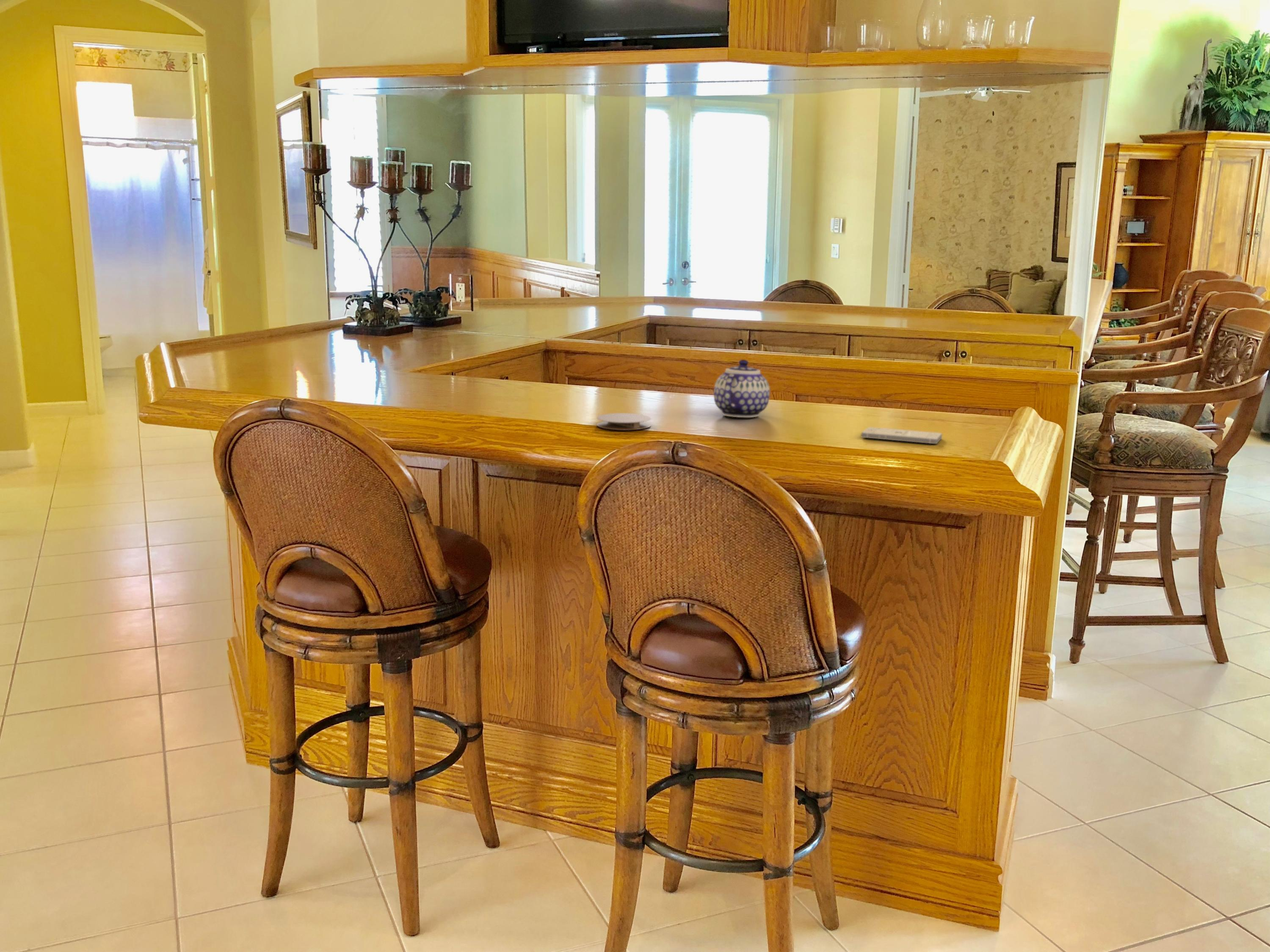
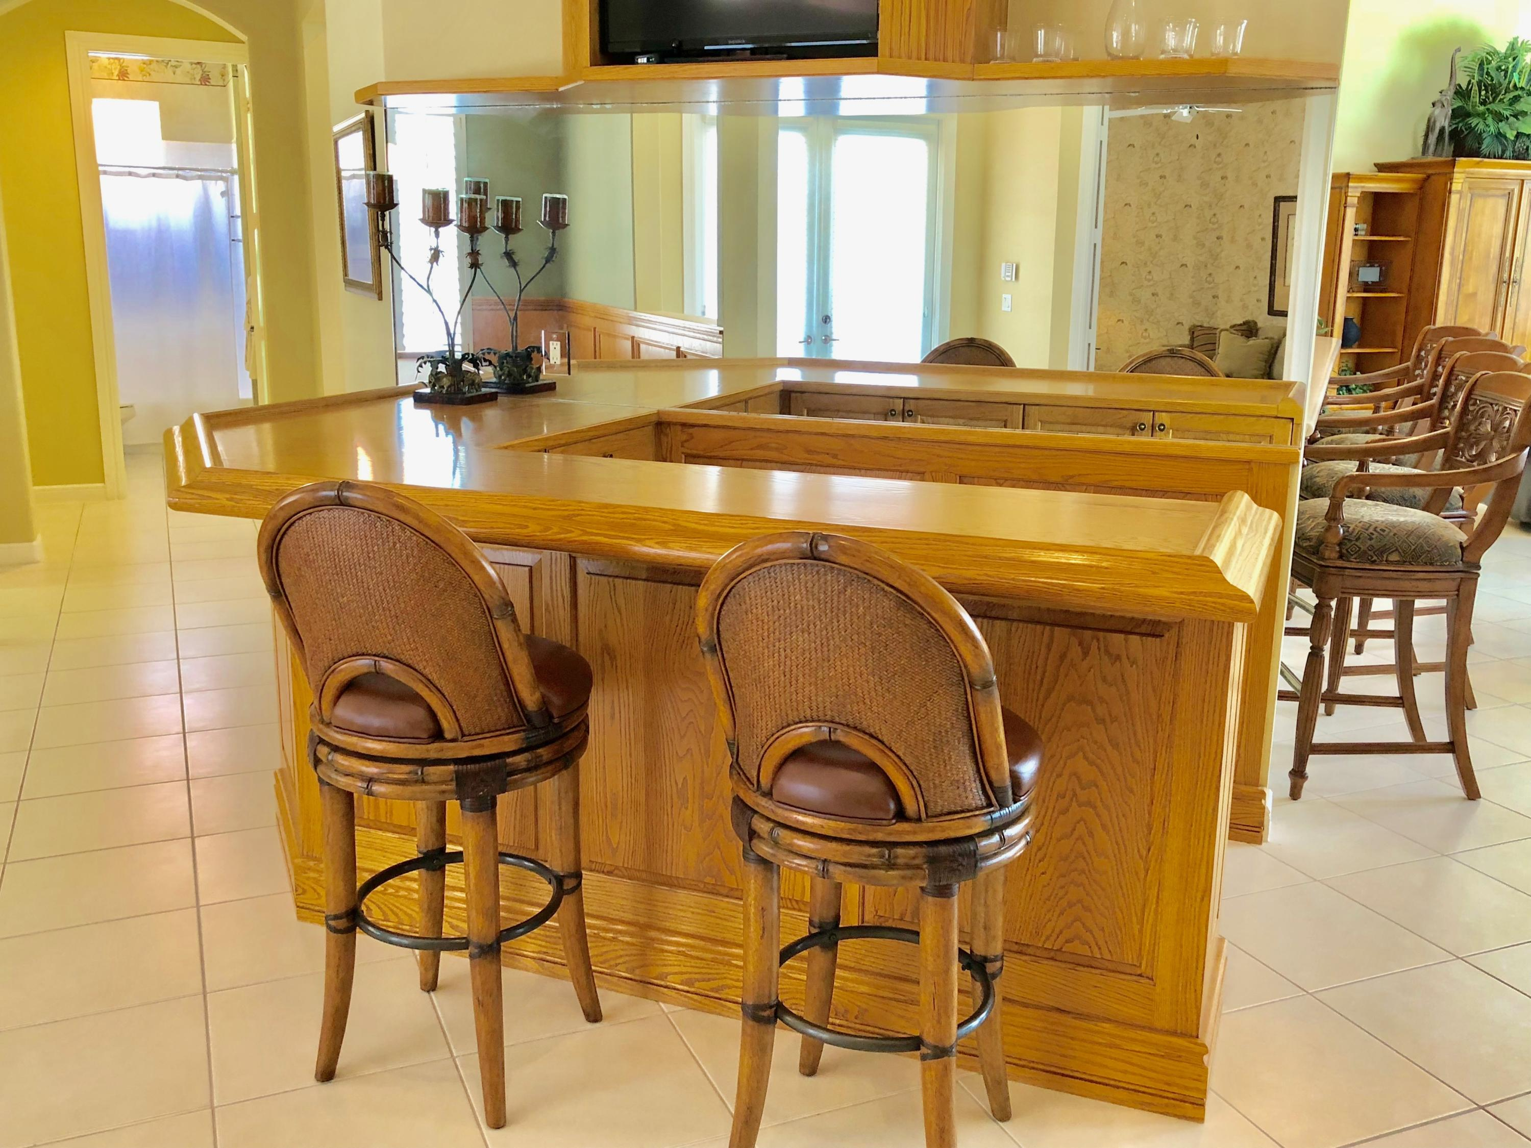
- coaster [596,413,652,431]
- smartphone [861,426,943,444]
- teapot [713,359,770,418]
